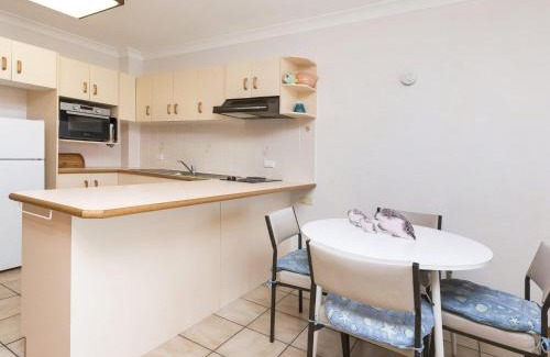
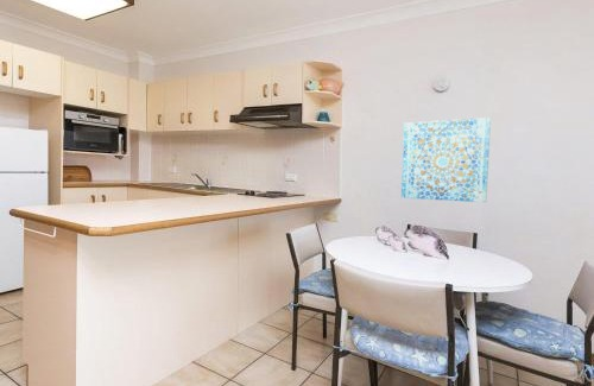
+ wall art [400,116,492,203]
